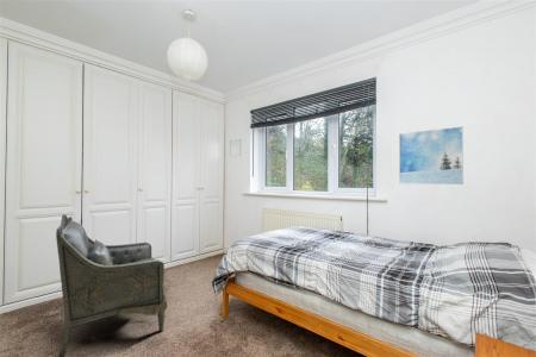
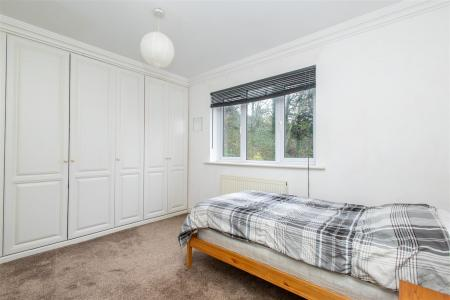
- armchair [55,213,169,357]
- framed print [398,126,465,186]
